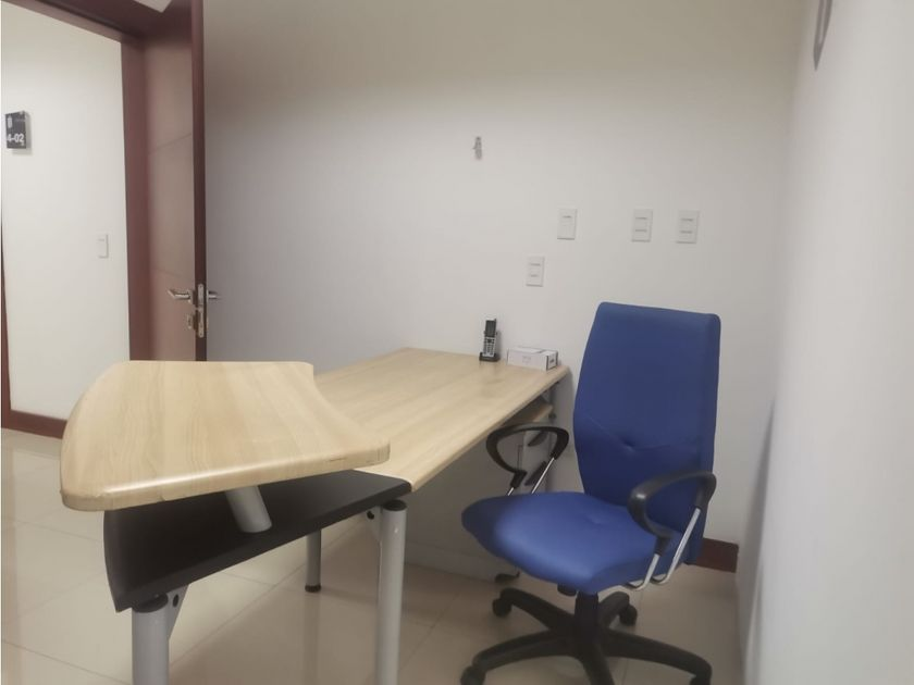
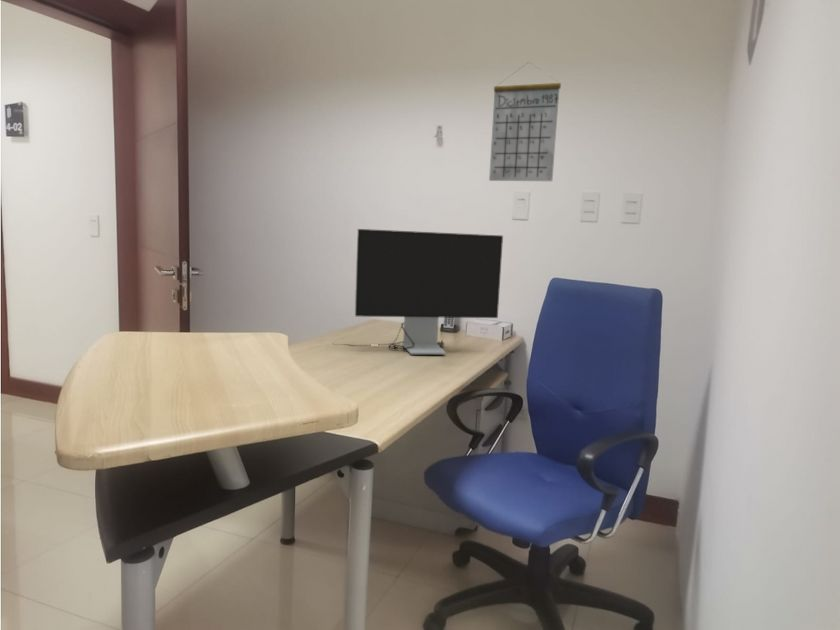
+ computer monitor [333,228,504,355]
+ calendar [488,61,562,182]
